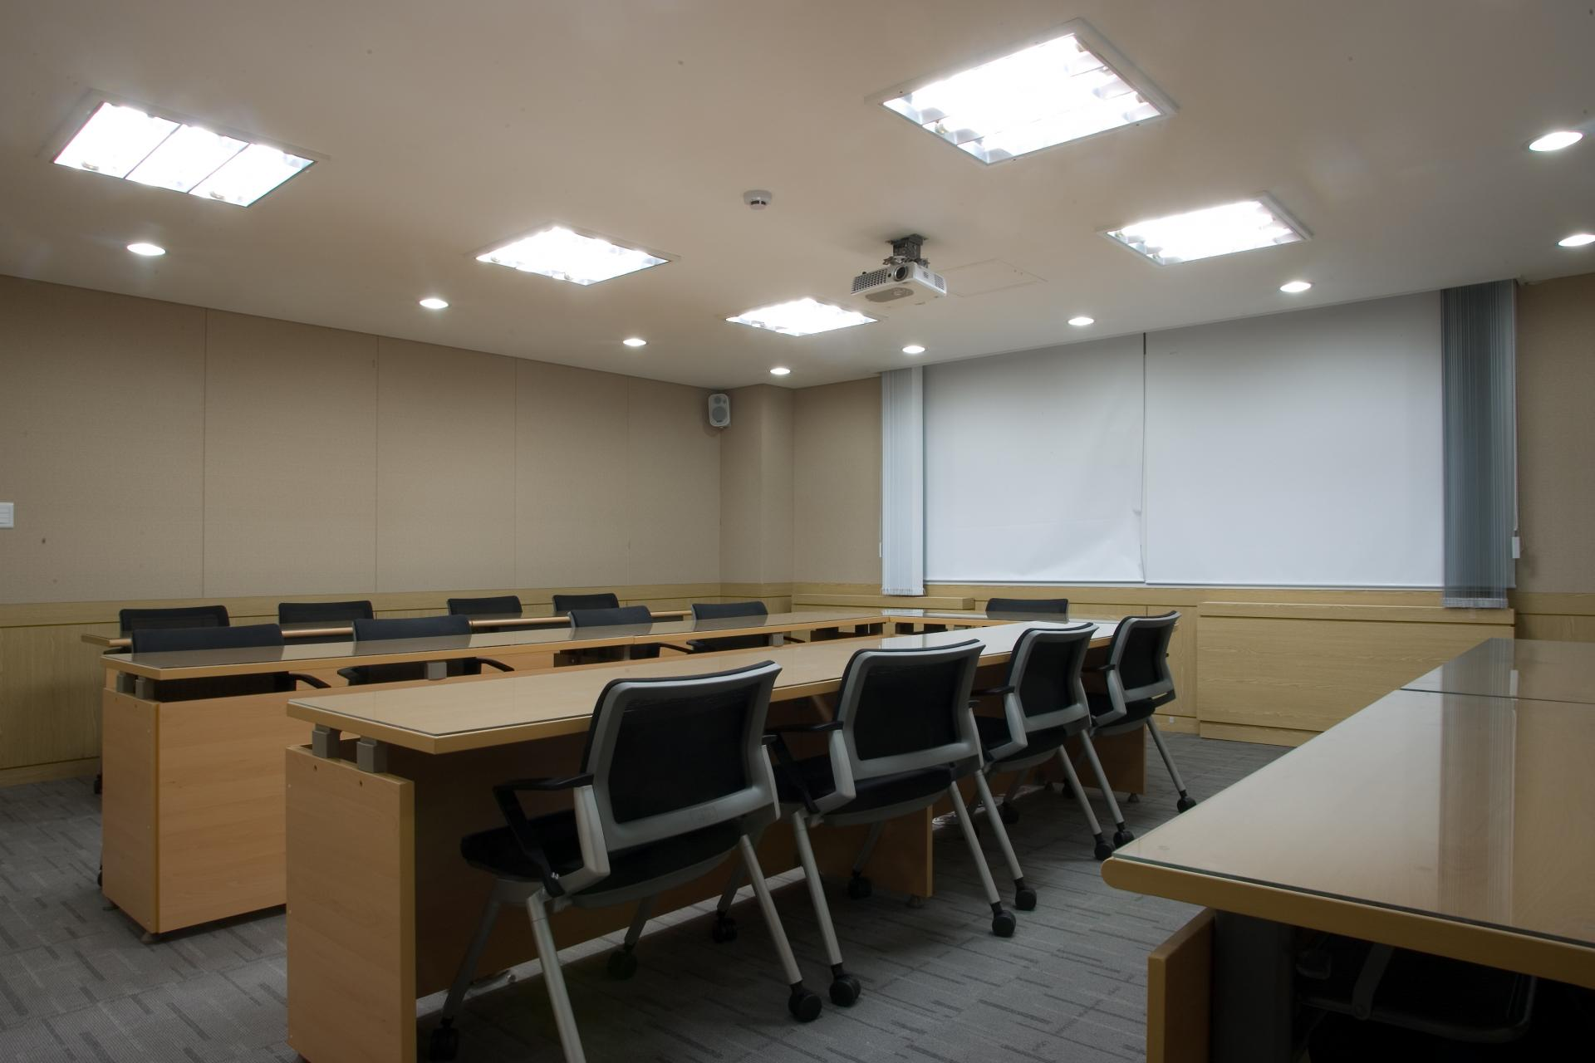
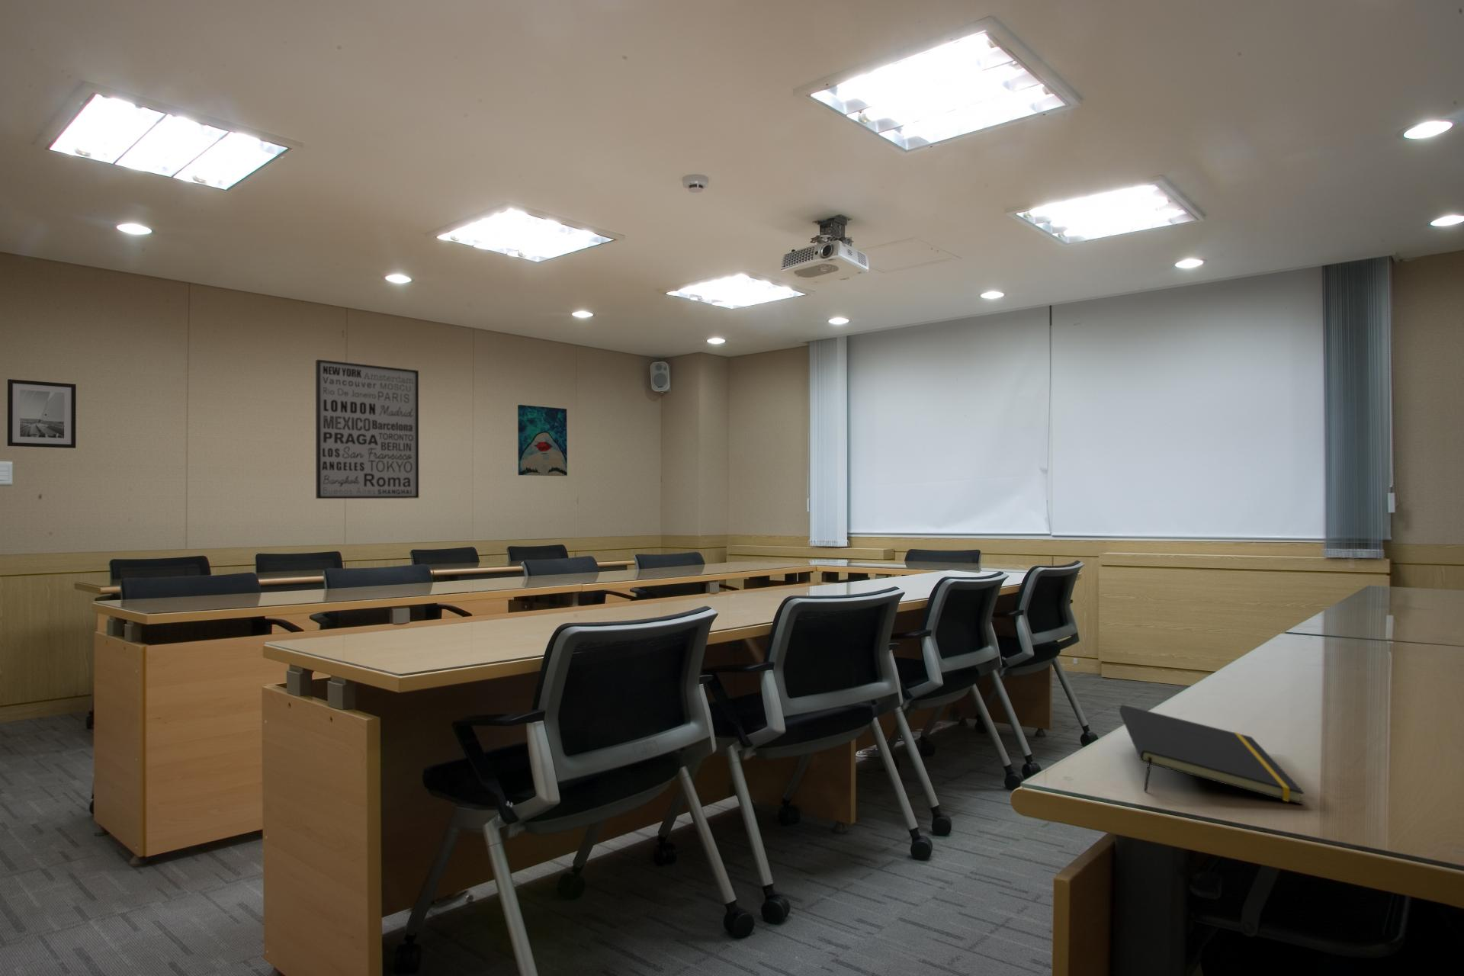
+ wall art [315,358,419,499]
+ wall art [517,404,568,476]
+ notepad [1119,704,1305,805]
+ wall art [7,378,77,449]
